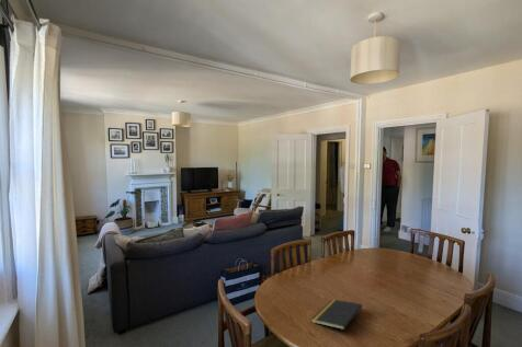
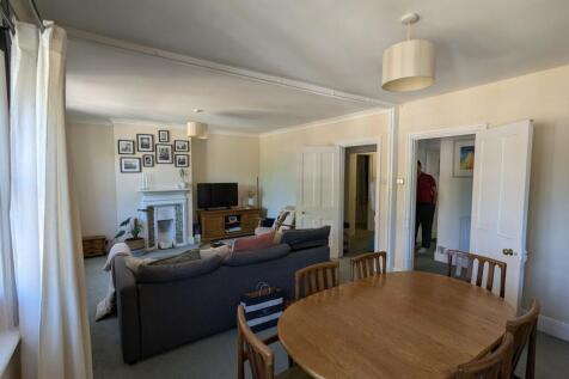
- notepad [310,298,363,331]
